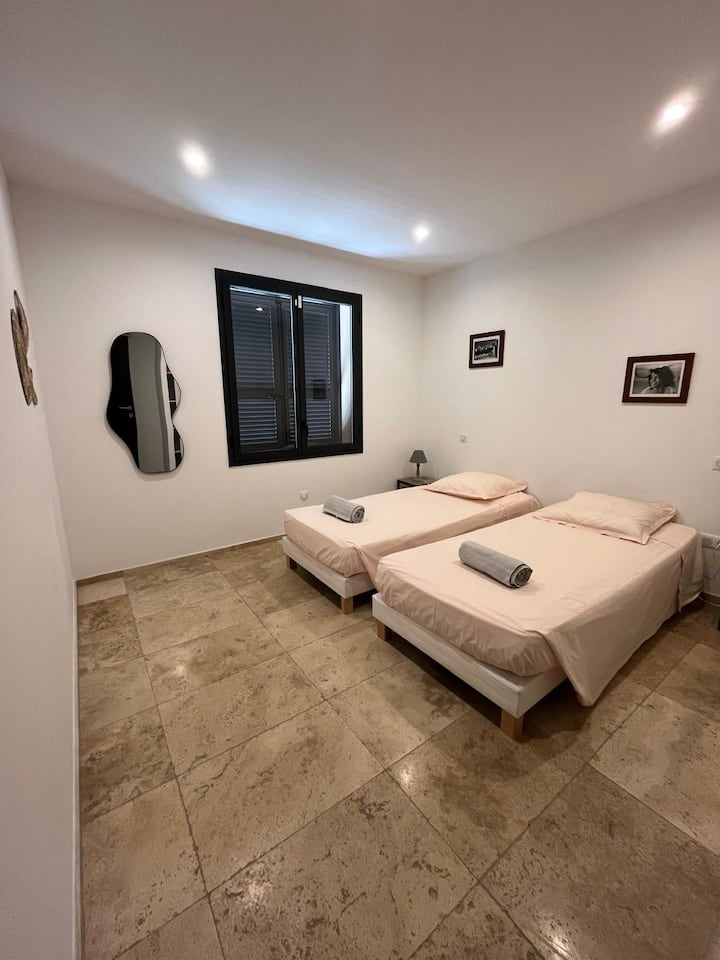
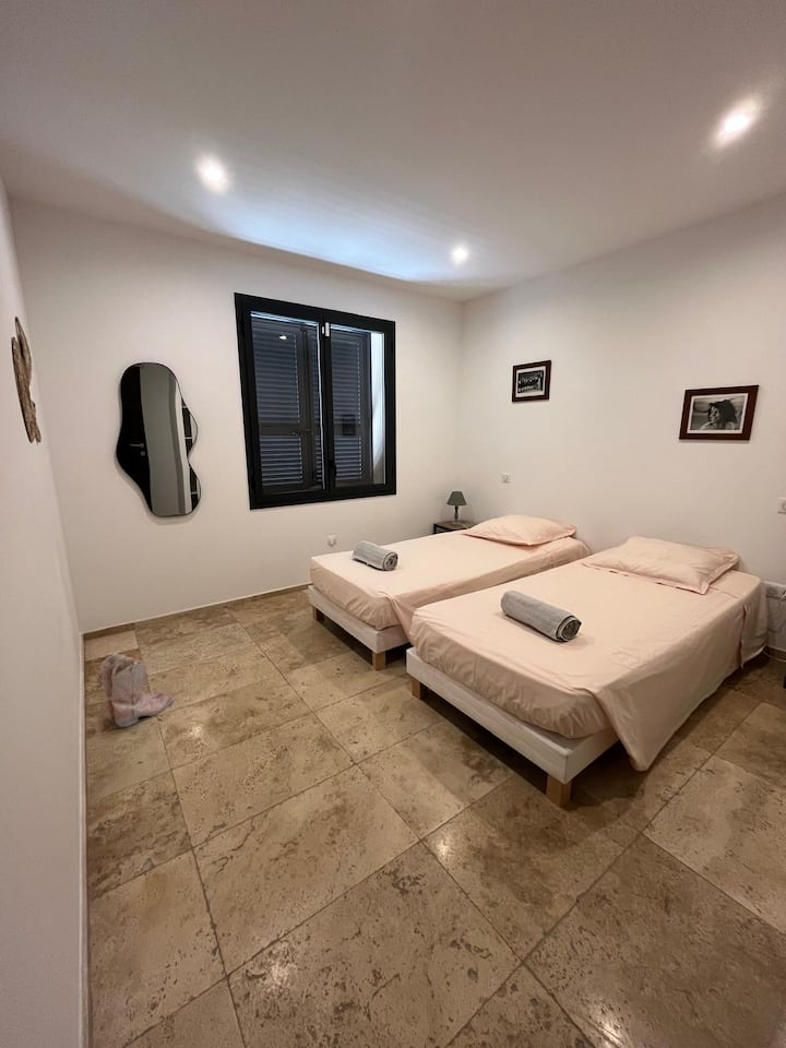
+ boots [99,652,175,728]
